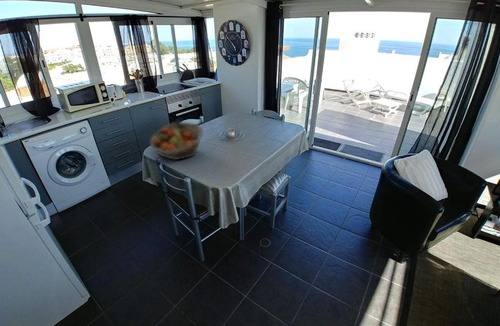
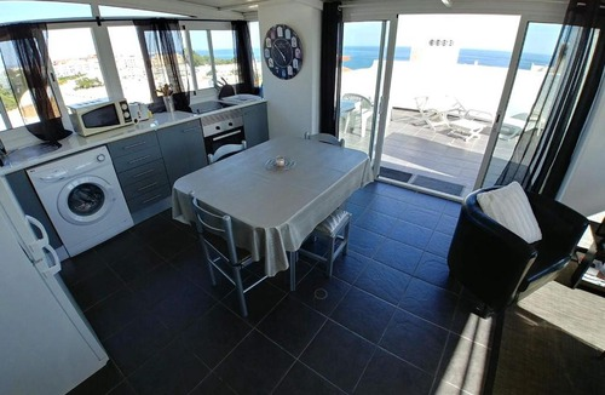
- fruit basket [150,121,205,161]
